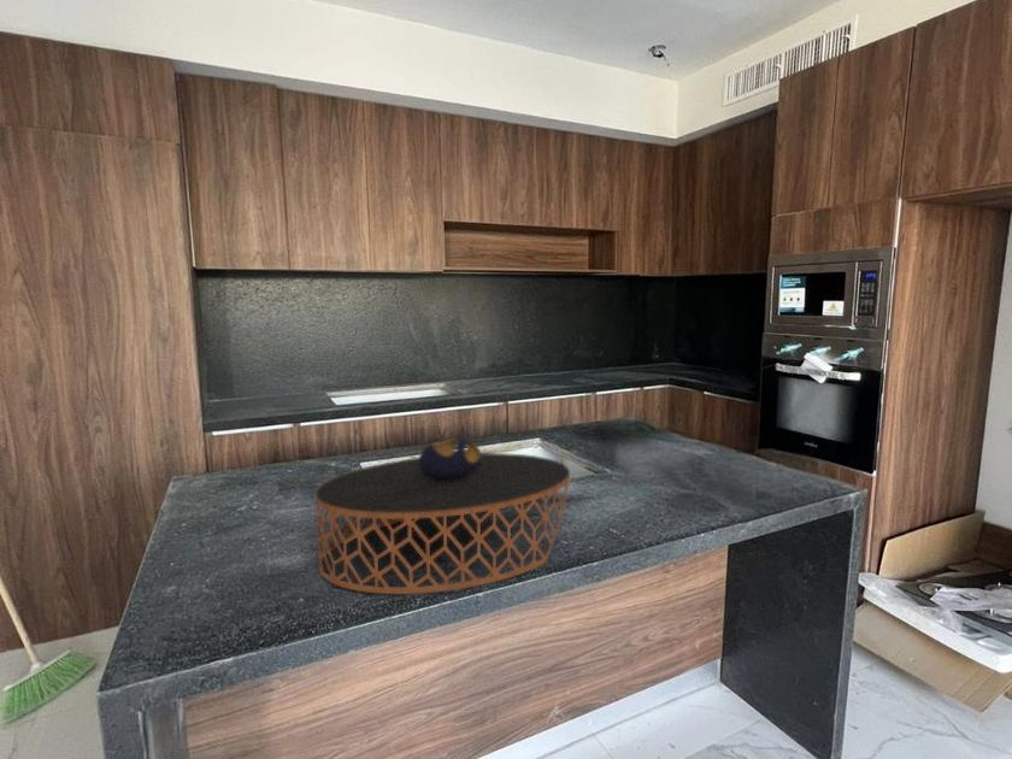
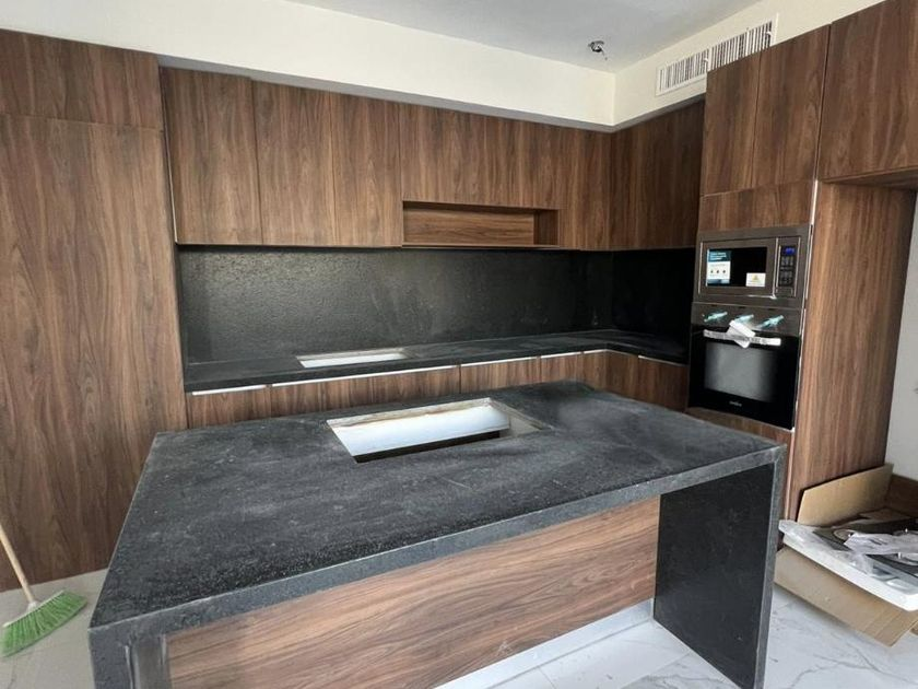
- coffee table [314,437,571,595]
